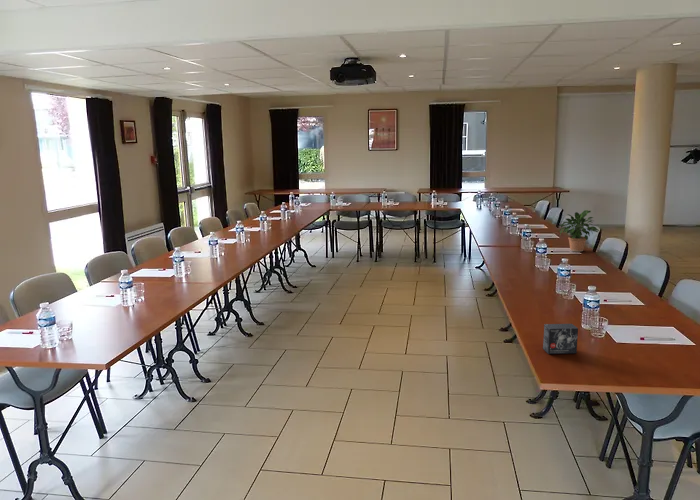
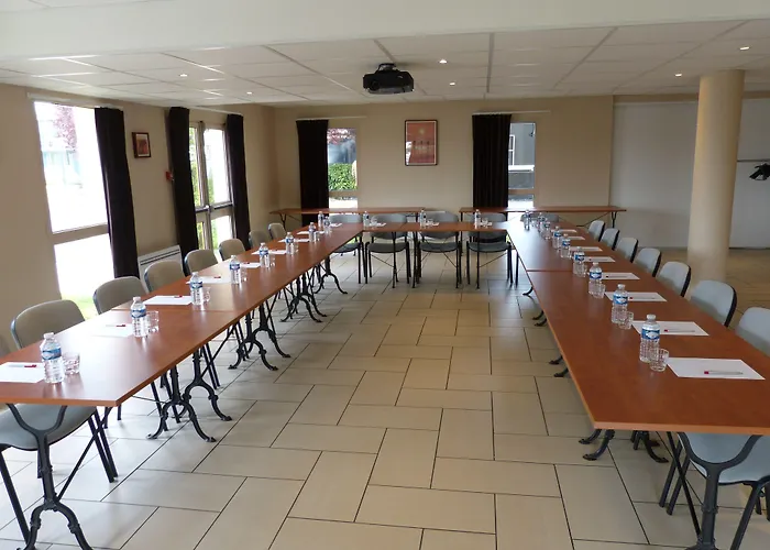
- potted plant [555,209,600,253]
- small box [542,323,579,355]
